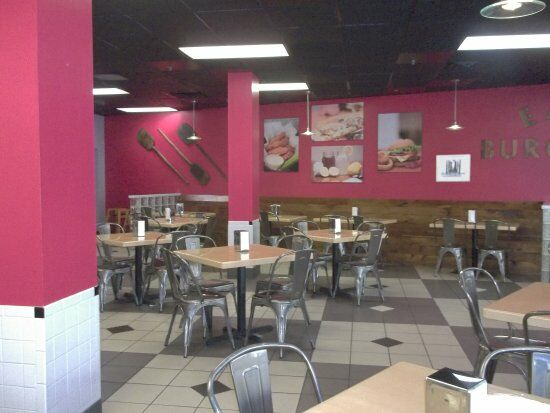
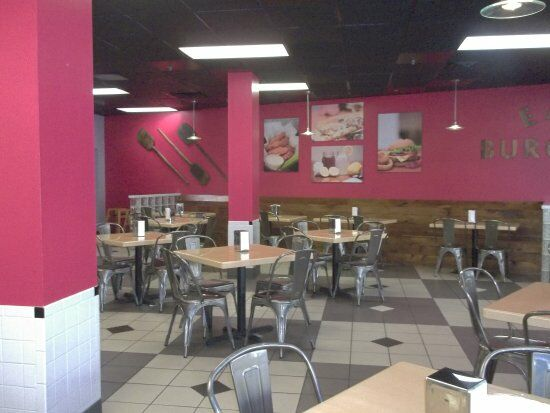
- wall art [435,154,471,183]
